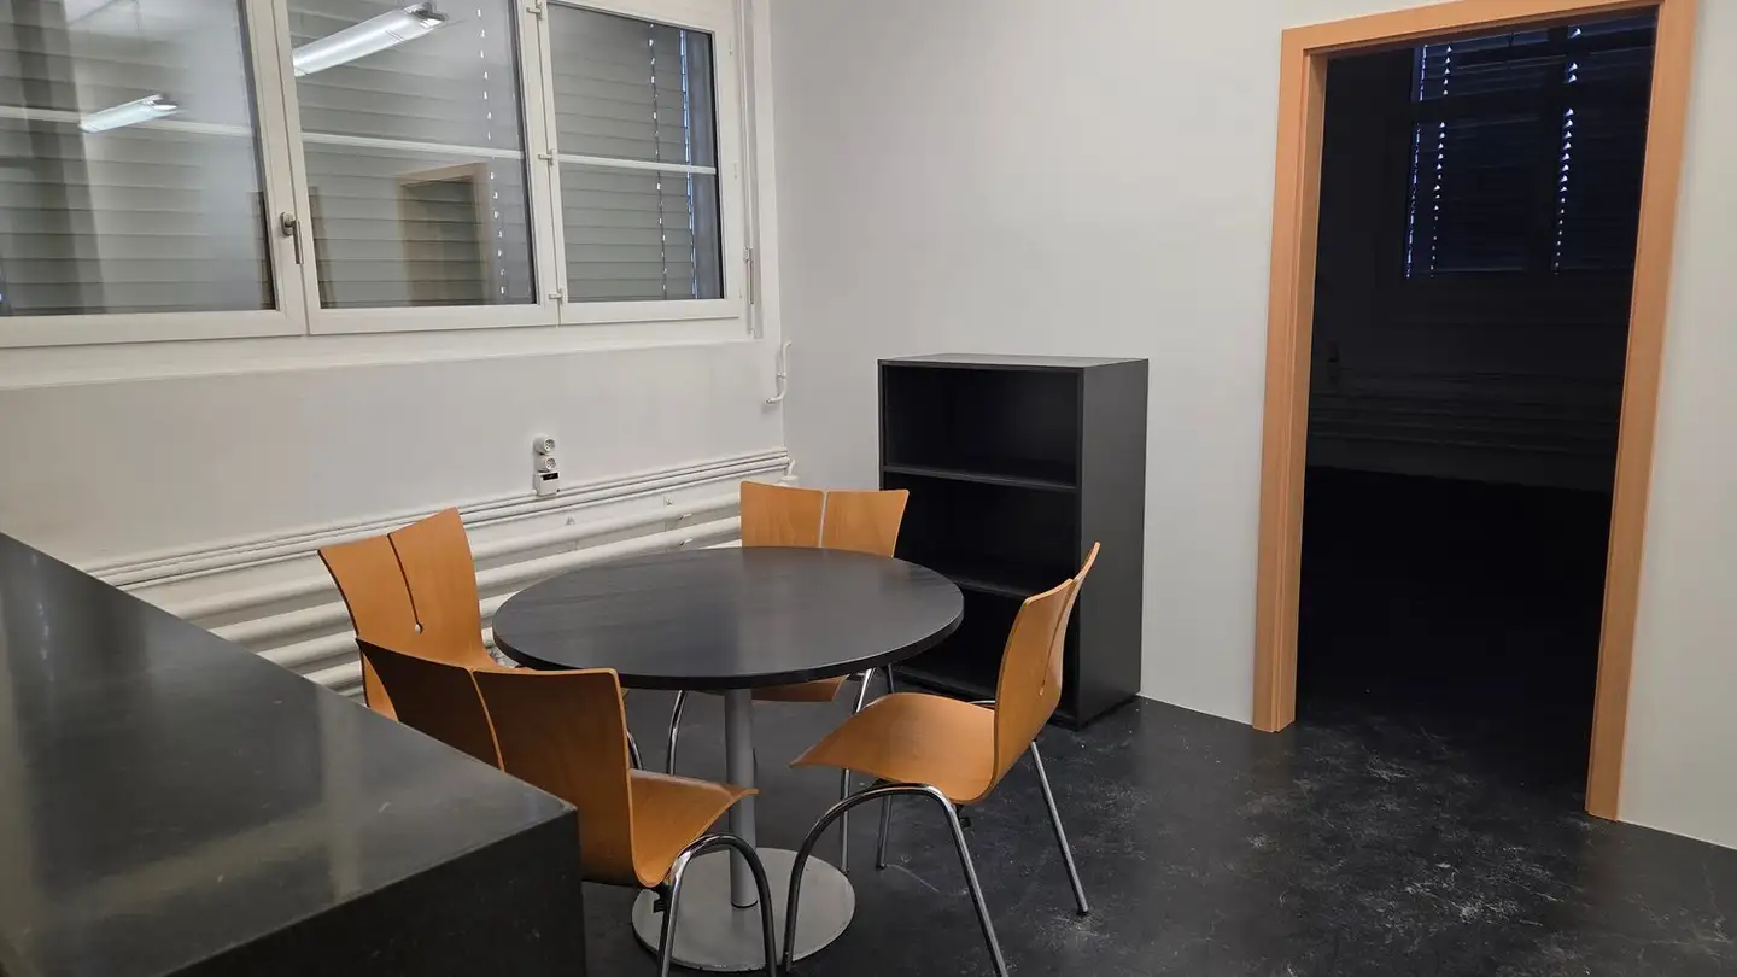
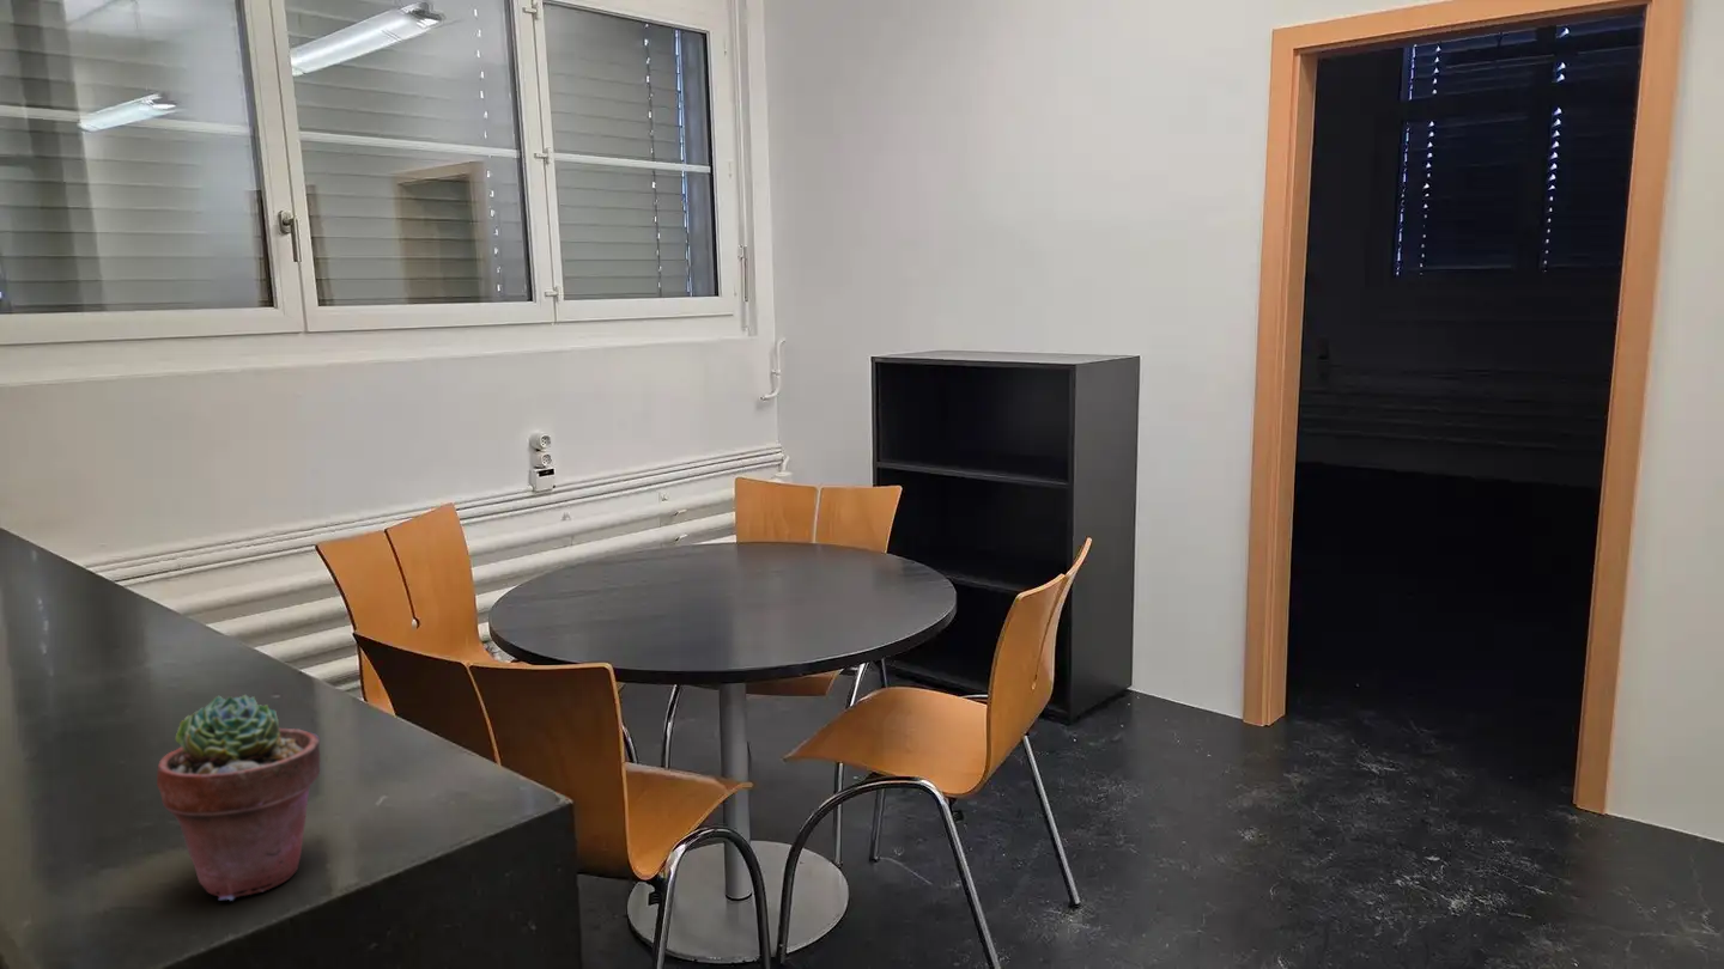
+ potted succulent [156,694,321,902]
